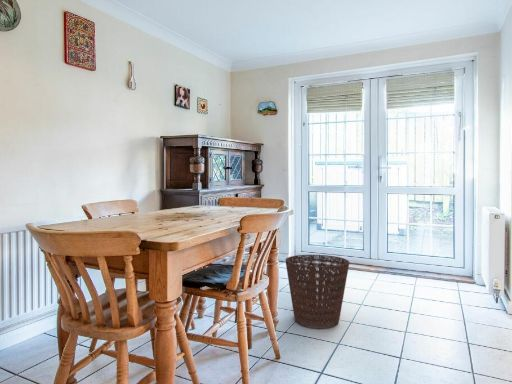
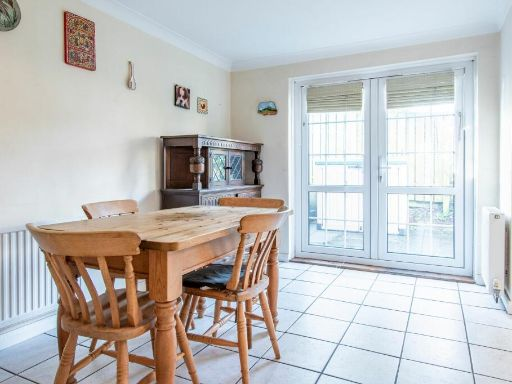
- basket [284,254,350,330]
